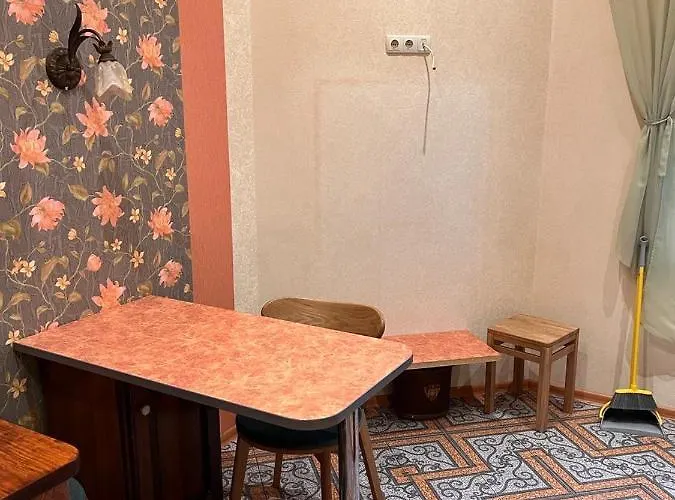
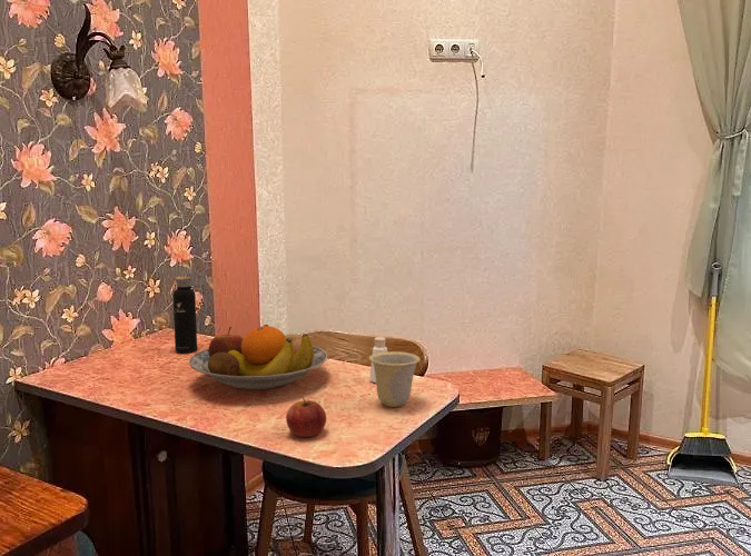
+ apple [285,396,327,438]
+ cup [368,350,422,408]
+ fruit bowl [188,324,328,390]
+ pepper shaker [368,336,388,384]
+ water bottle [172,269,198,354]
